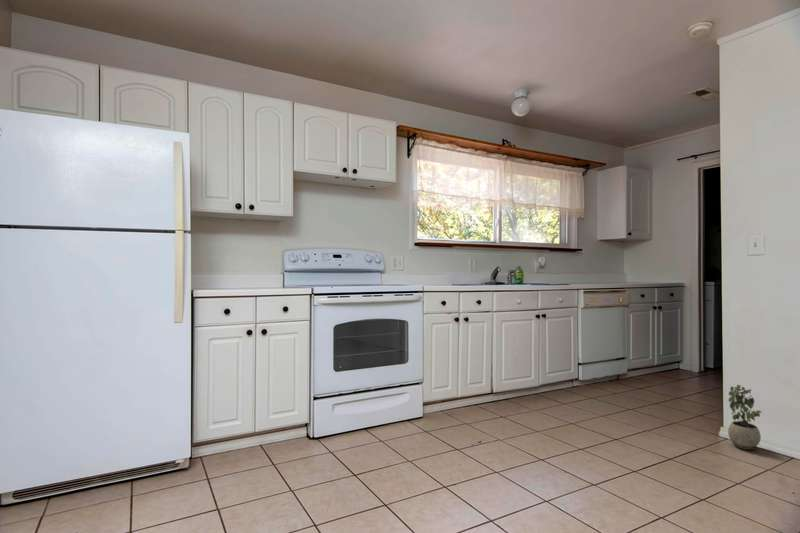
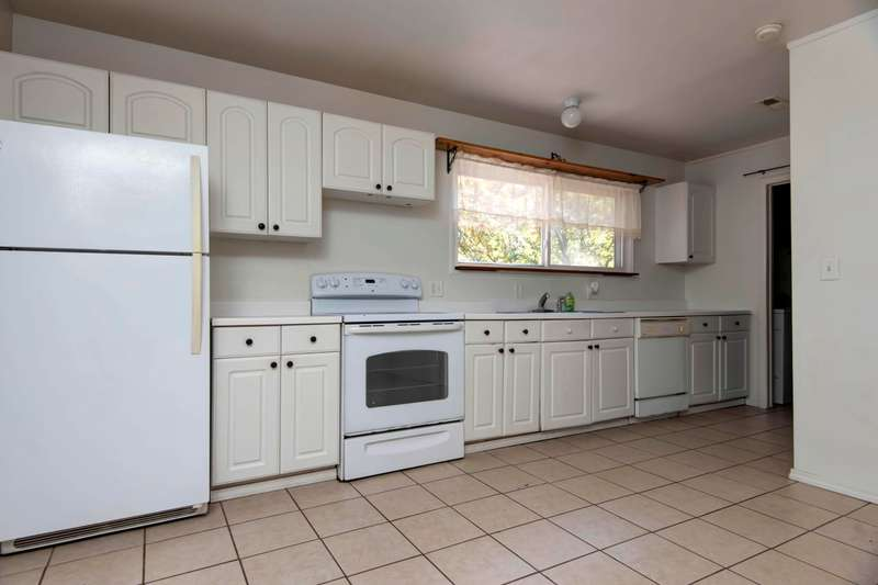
- potted plant [727,384,762,451]
